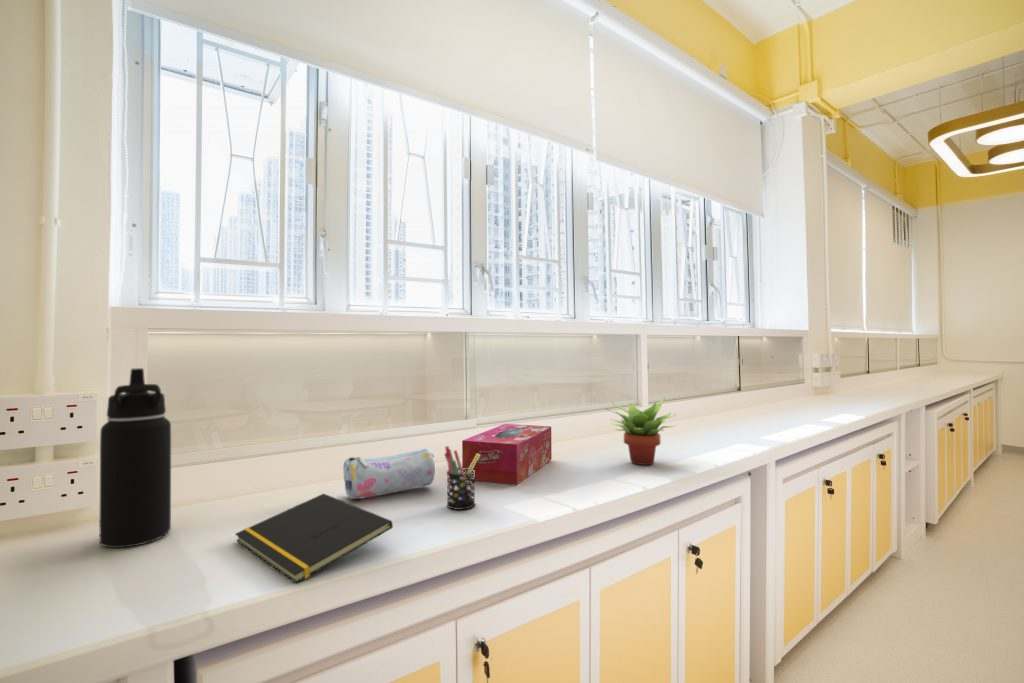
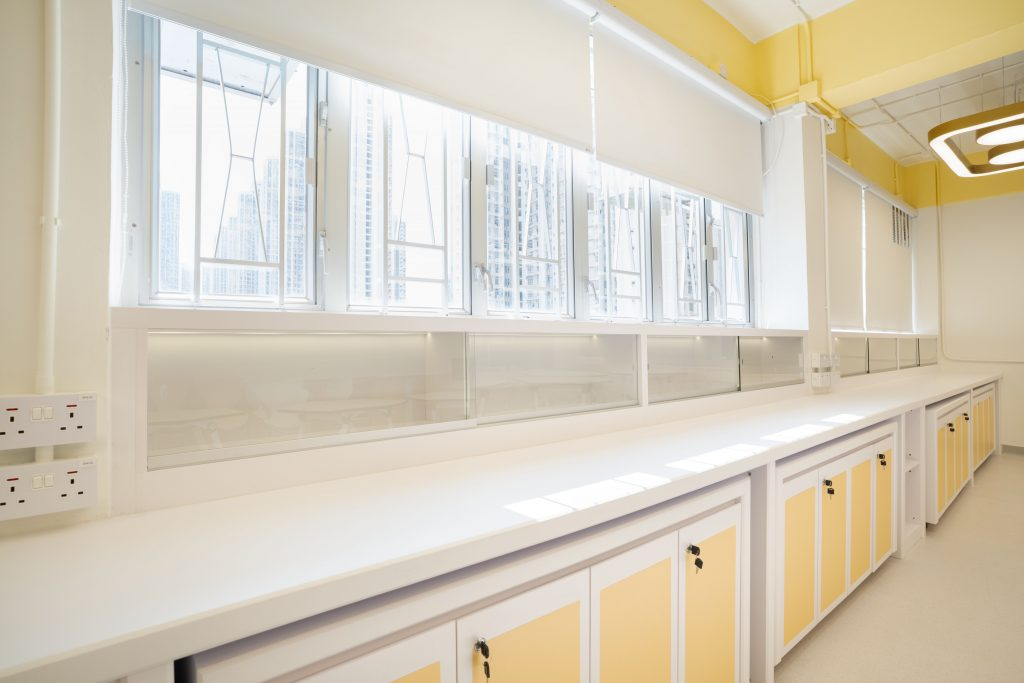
- pen holder [443,445,480,511]
- pencil case [342,447,436,500]
- water bottle [99,367,172,549]
- tissue box [461,423,553,486]
- notepad [234,493,394,584]
- succulent plant [605,397,677,466]
